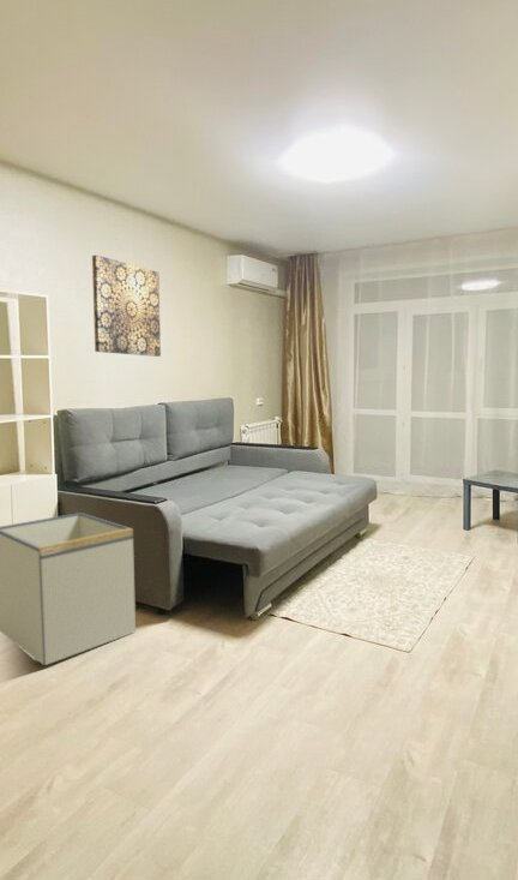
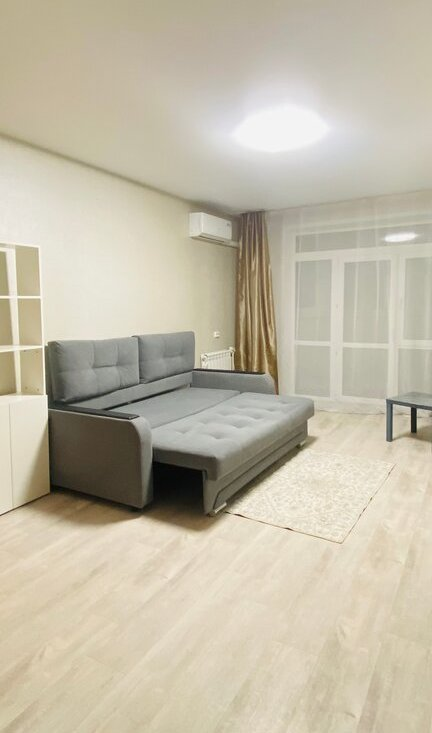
- wall art [91,253,162,358]
- storage bin [0,511,137,666]
